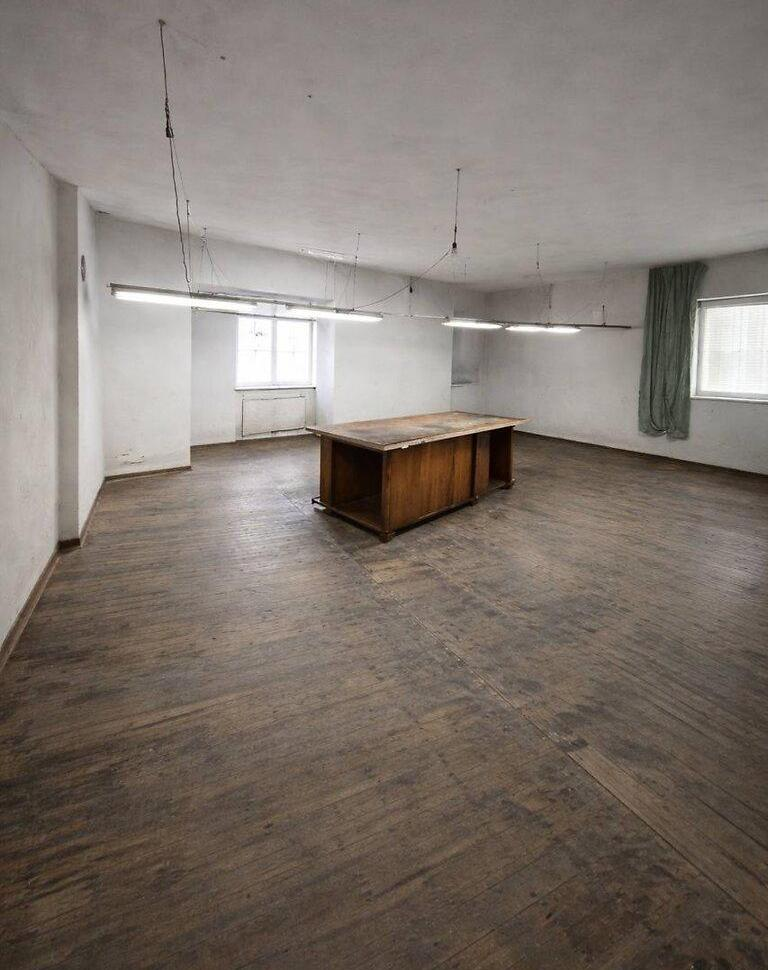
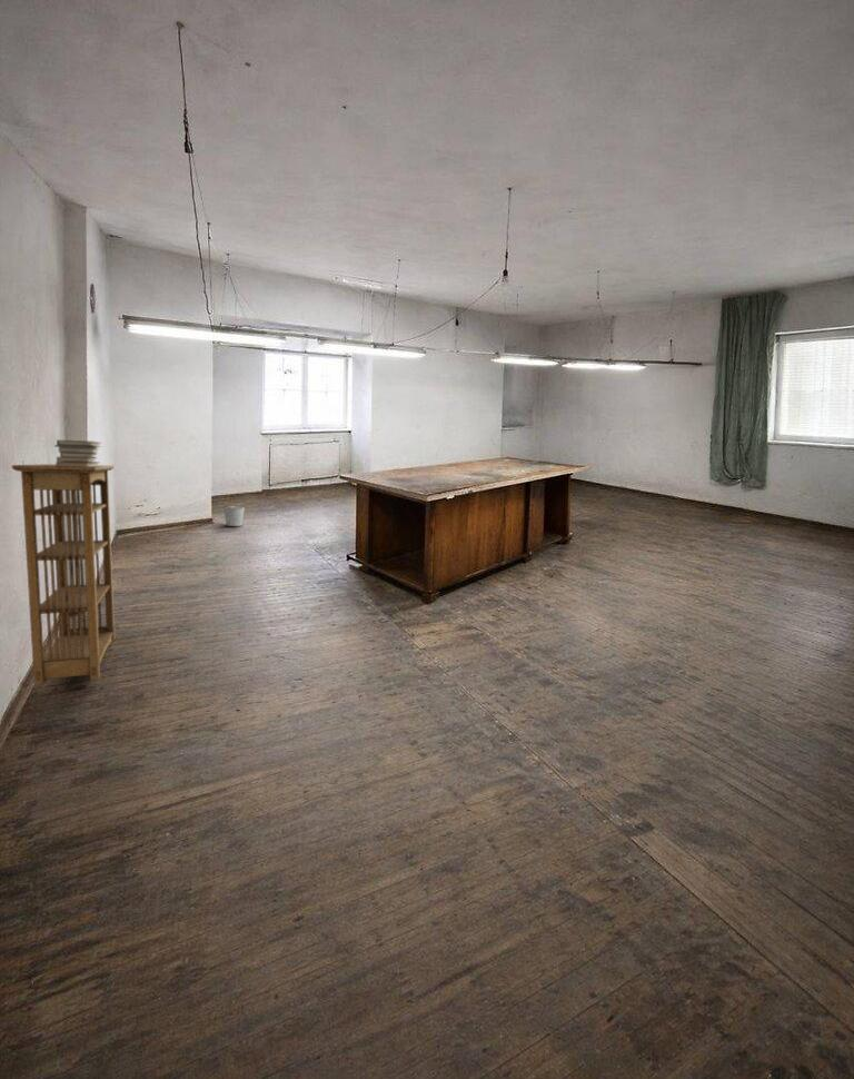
+ bookshelf [11,463,116,687]
+ bucket [222,502,246,527]
+ book stack [53,439,102,467]
